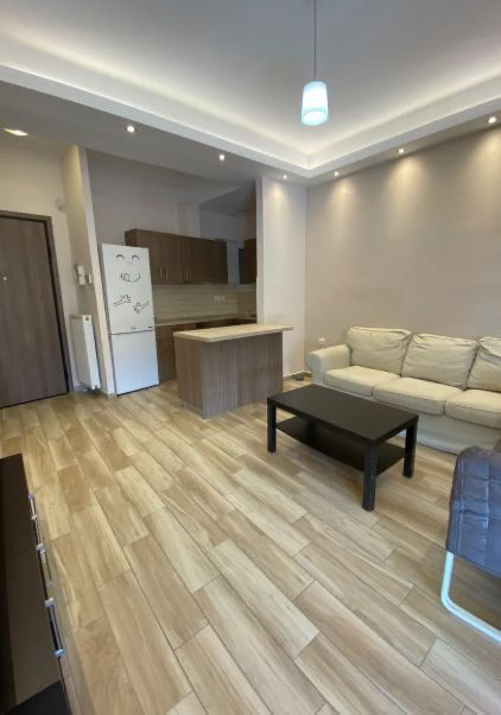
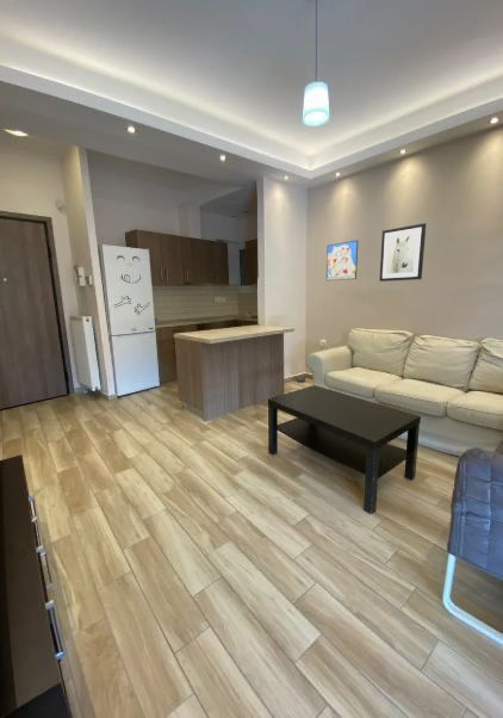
+ wall art [325,240,359,281]
+ wall art [379,222,427,283]
